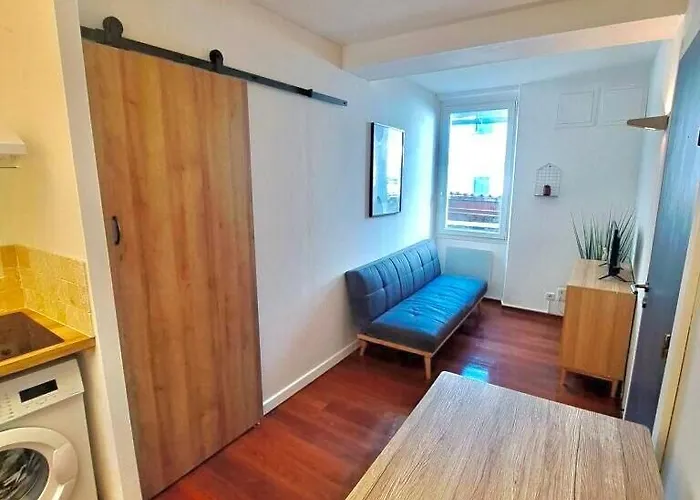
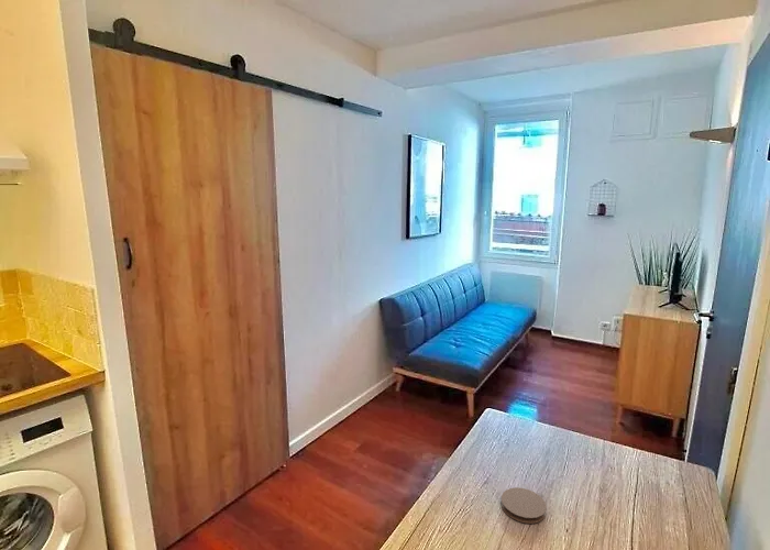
+ coaster [501,486,548,525]
